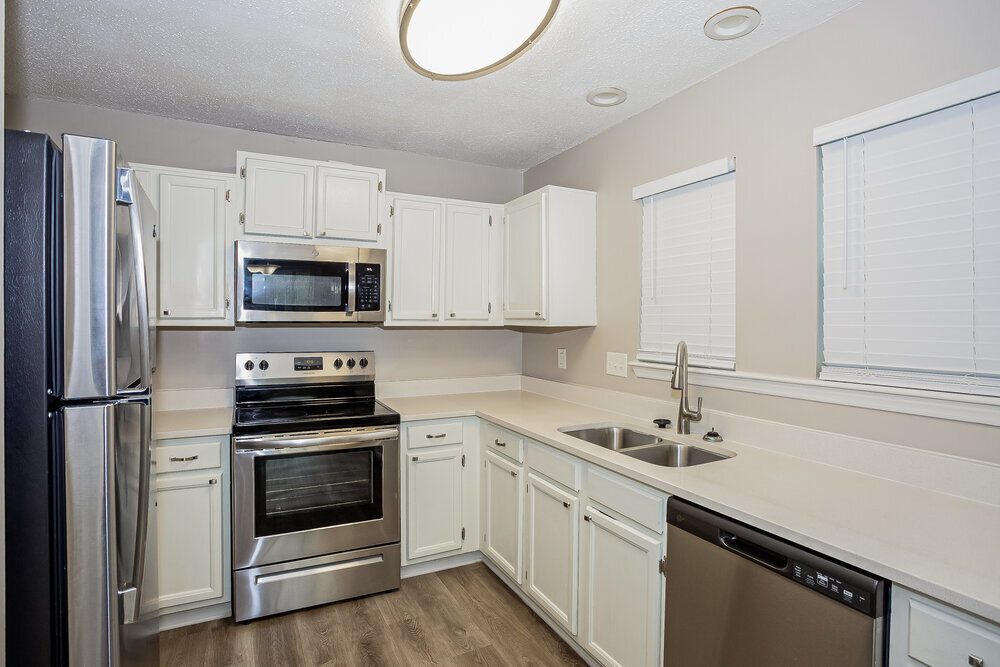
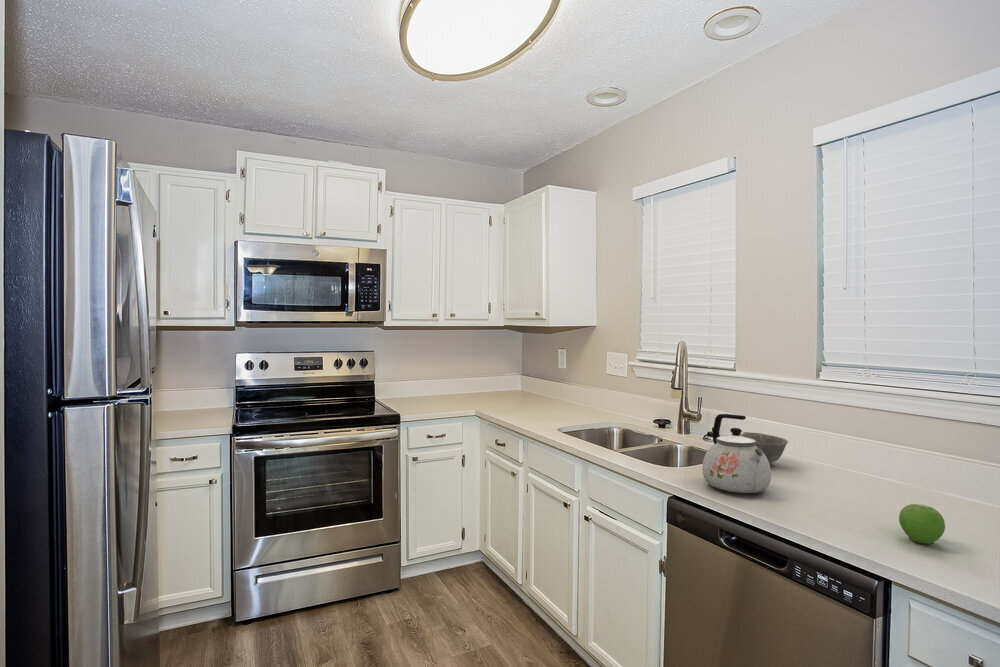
+ bowl [740,431,789,465]
+ fruit [898,503,946,545]
+ kettle [701,413,772,494]
